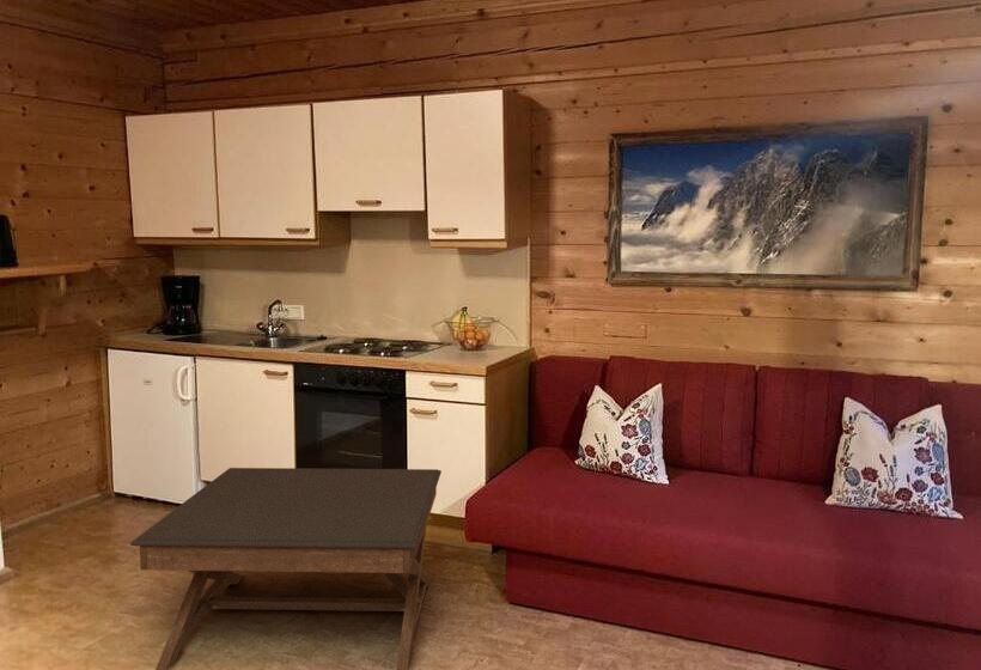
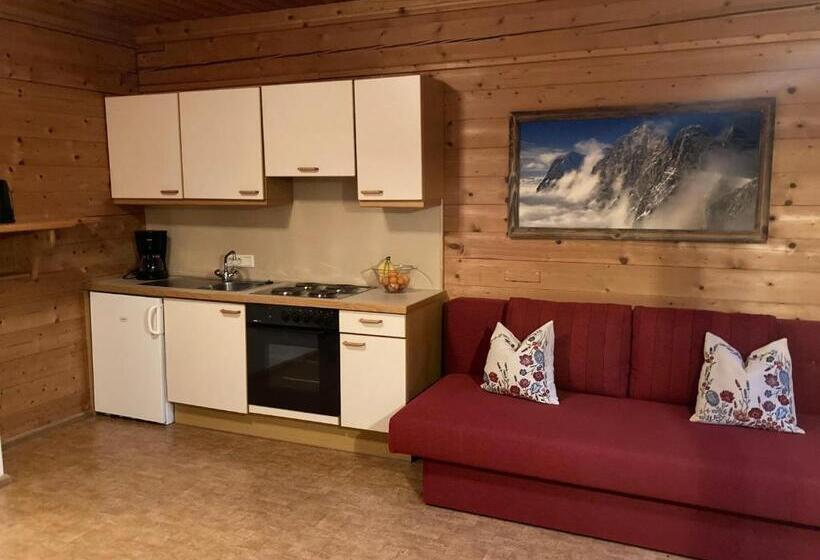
- coffee table [129,467,443,670]
